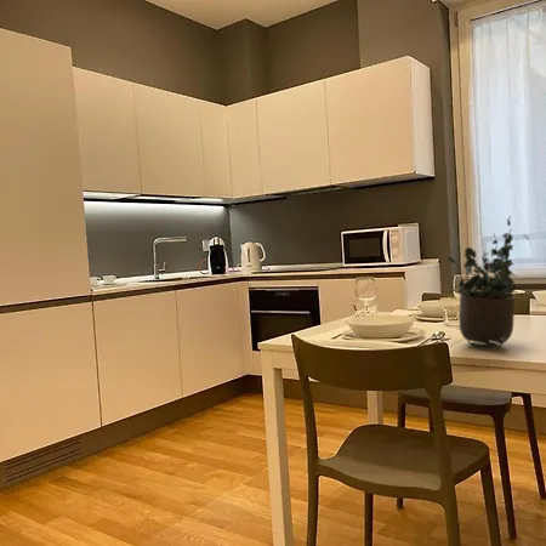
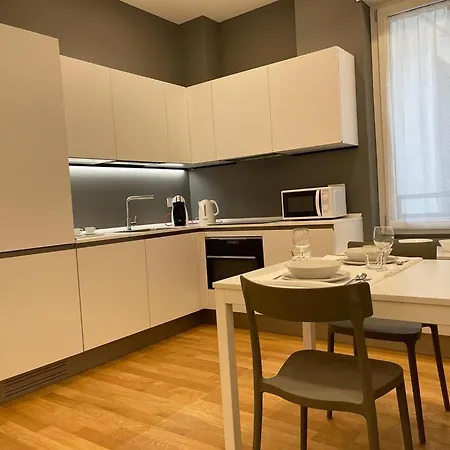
- potted plant [447,215,530,348]
